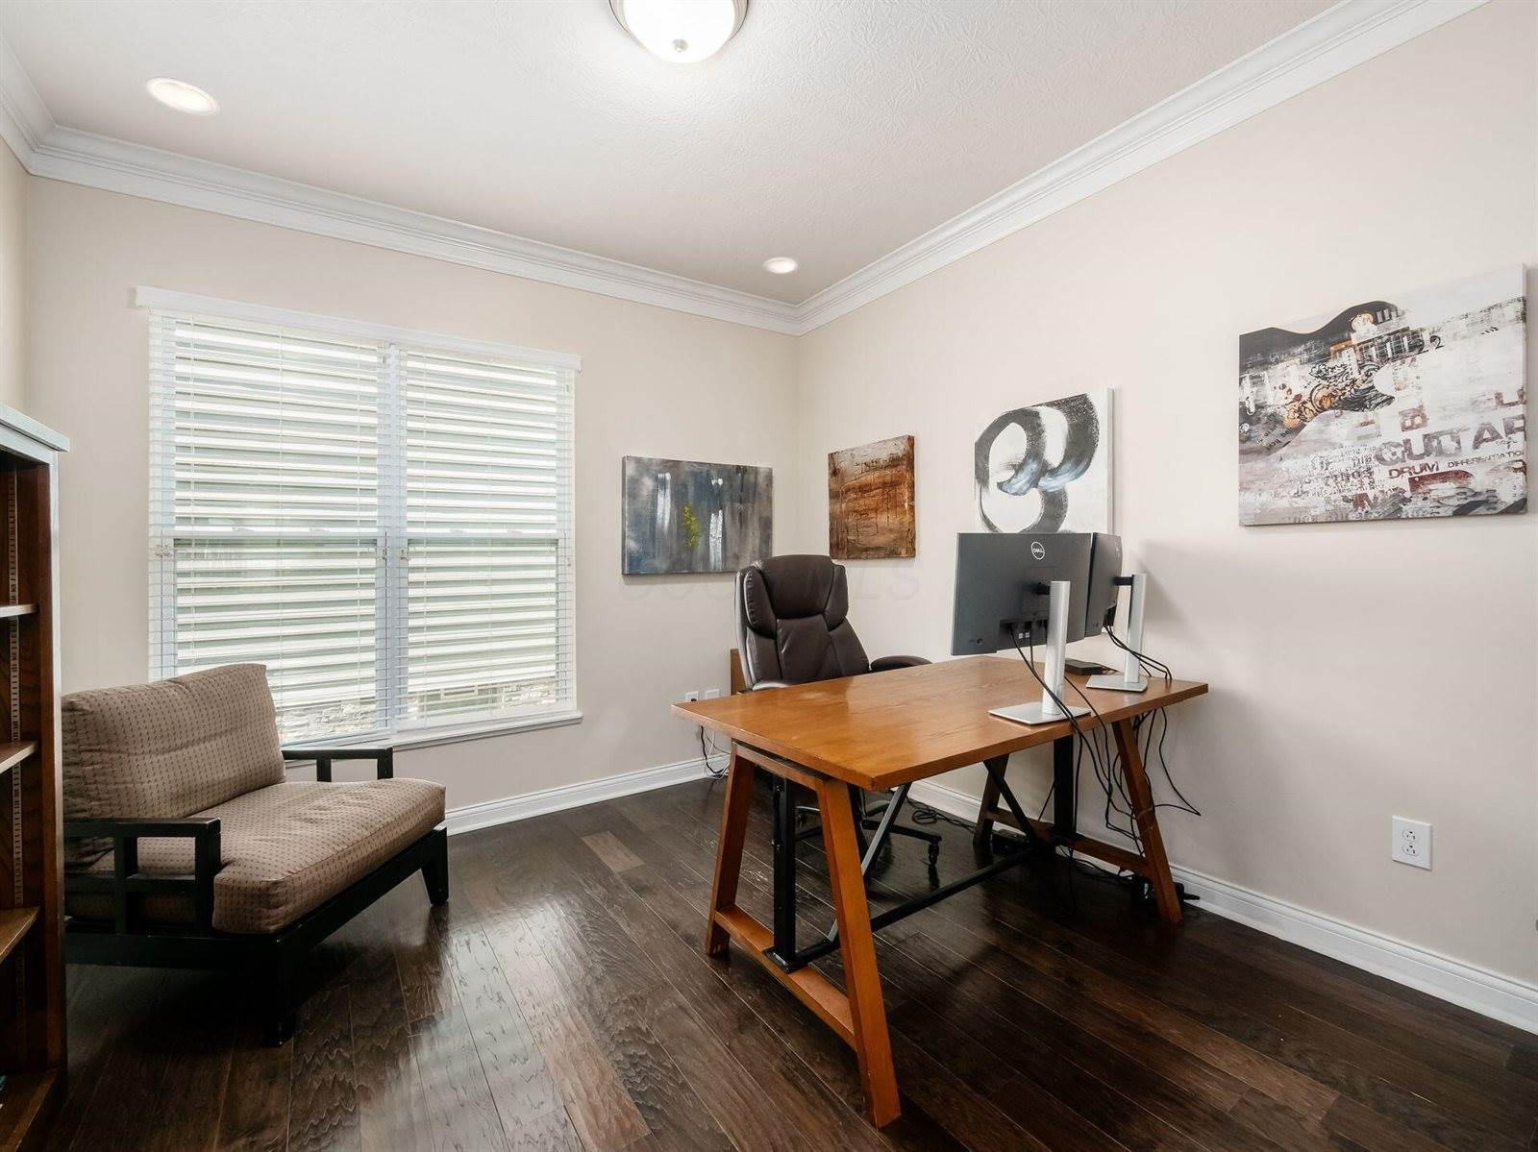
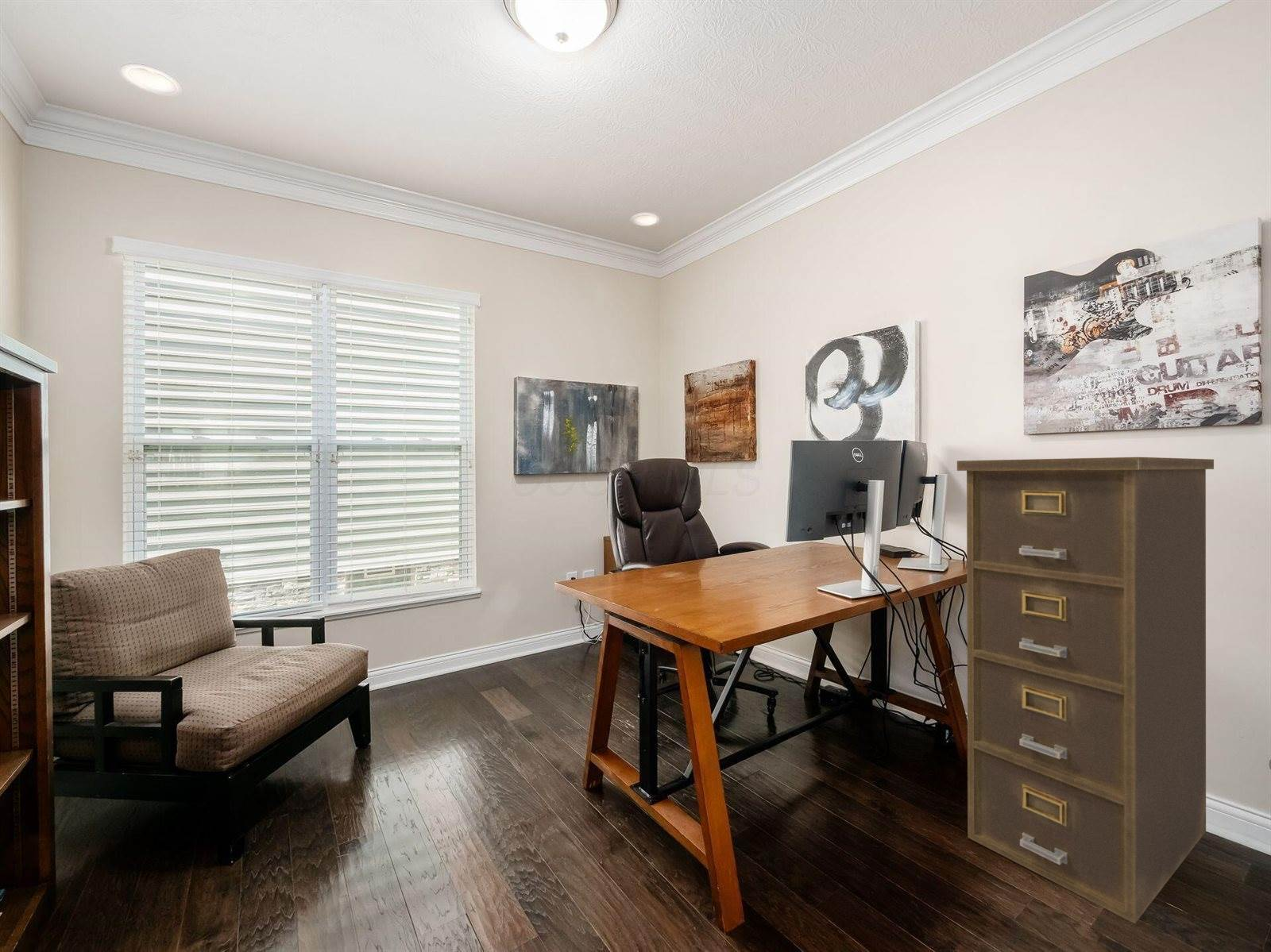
+ filing cabinet [956,457,1215,924]
